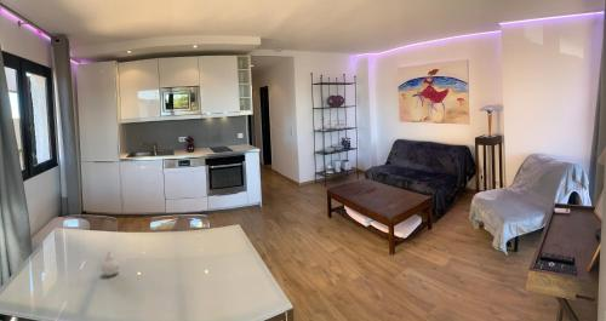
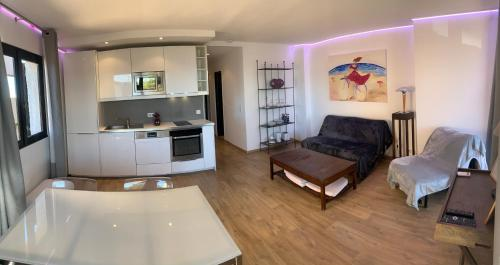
- vase [99,251,121,276]
